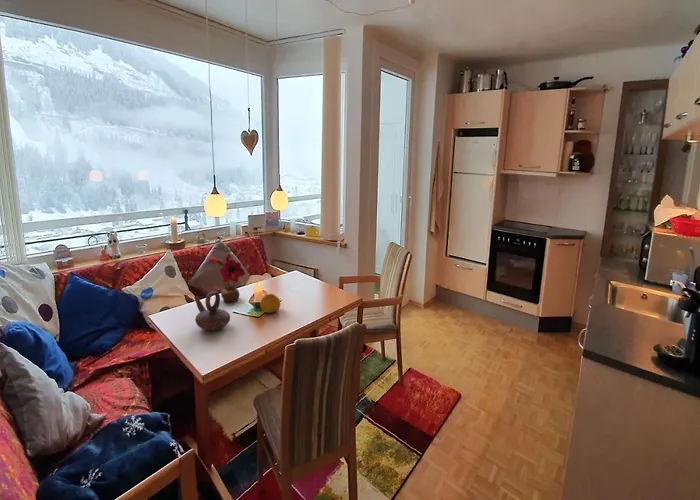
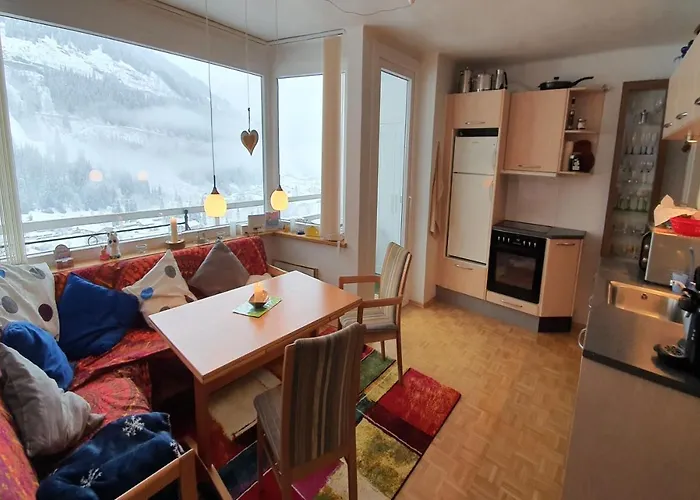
- flower [208,251,247,303]
- fruit [259,293,281,314]
- teapot [193,290,231,332]
